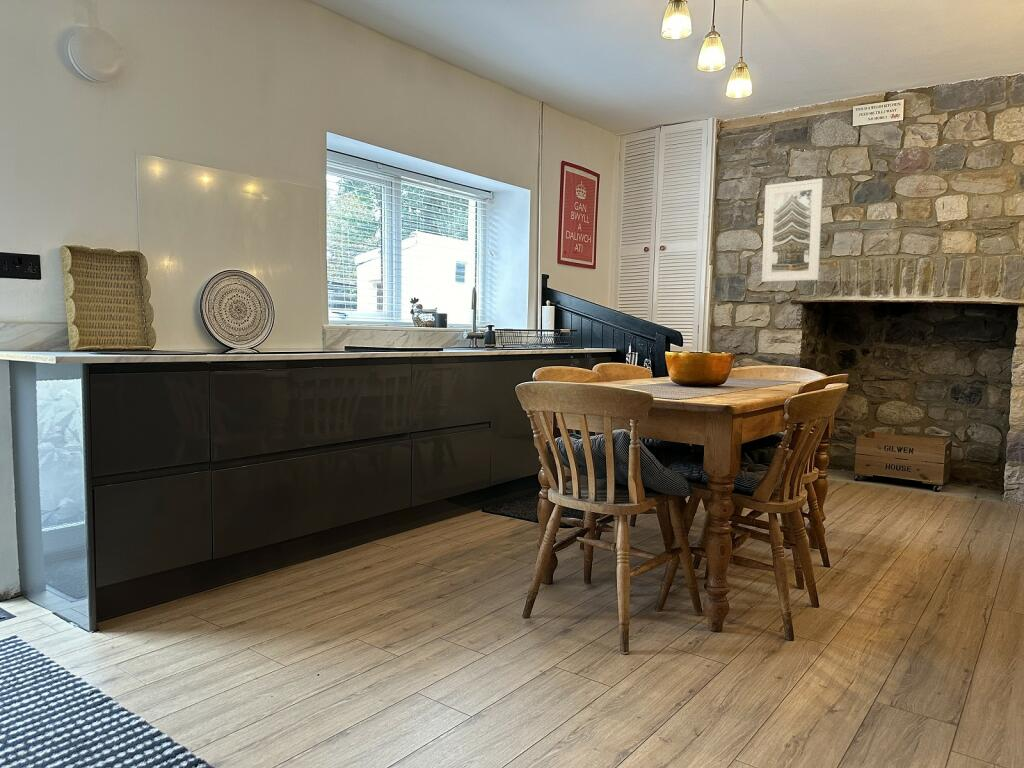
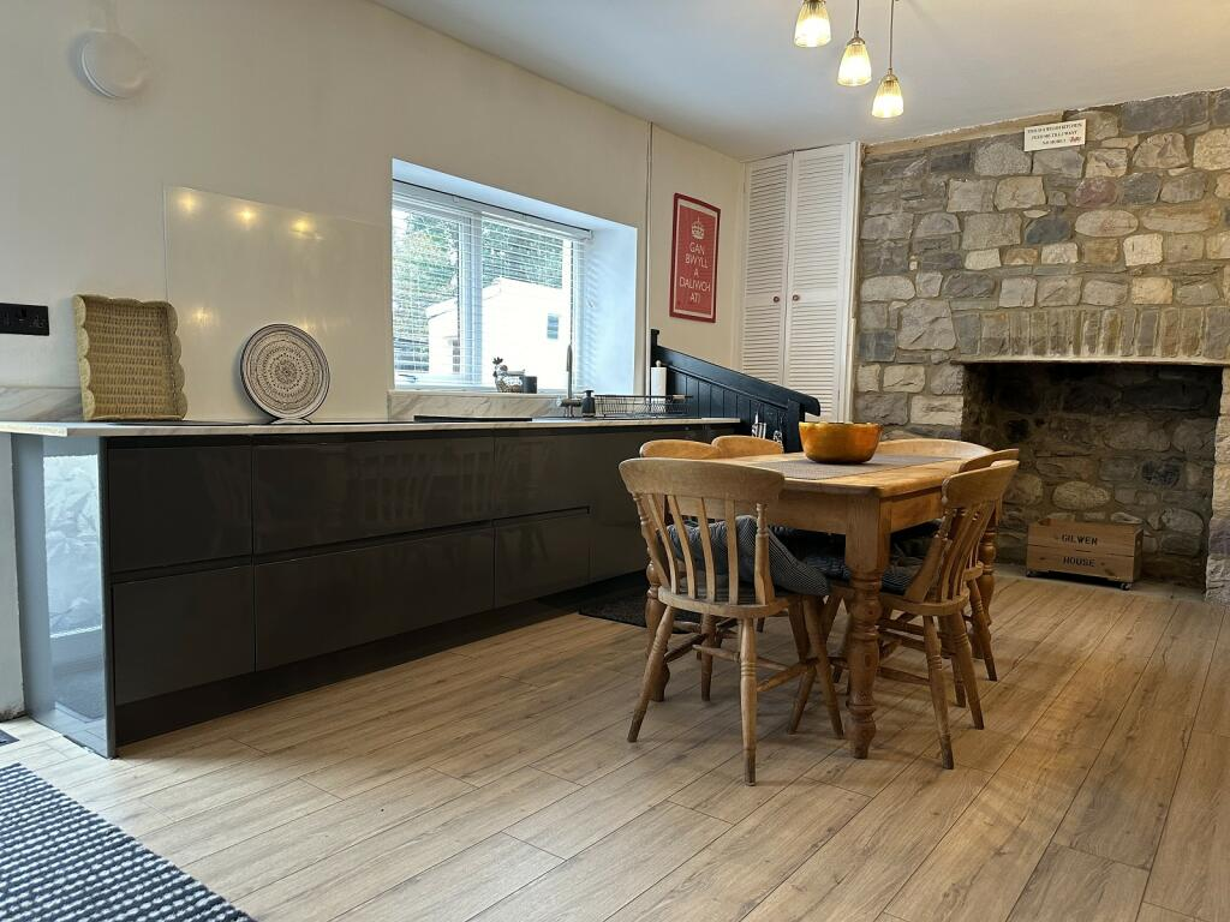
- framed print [761,178,824,283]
